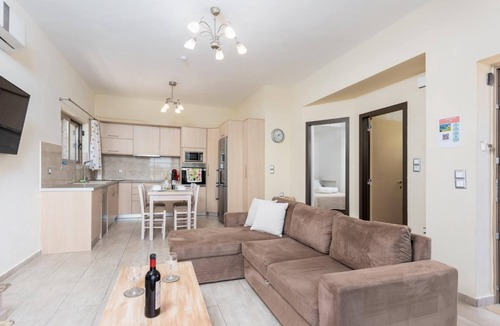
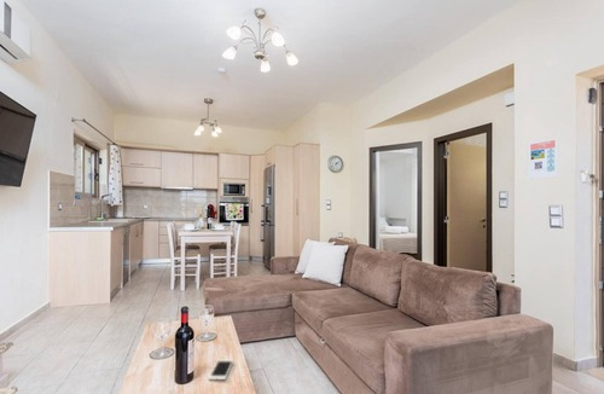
+ cell phone [207,359,234,381]
